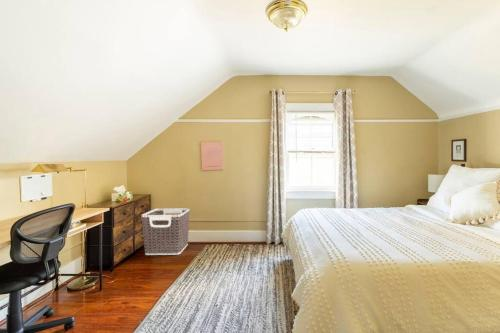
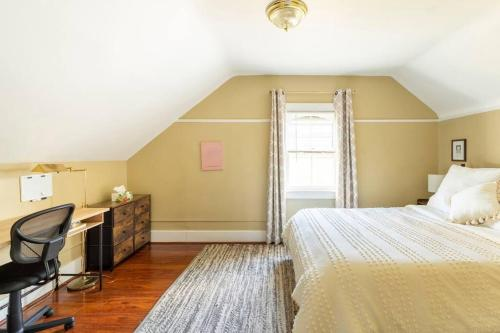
- clothes hamper [140,207,191,256]
